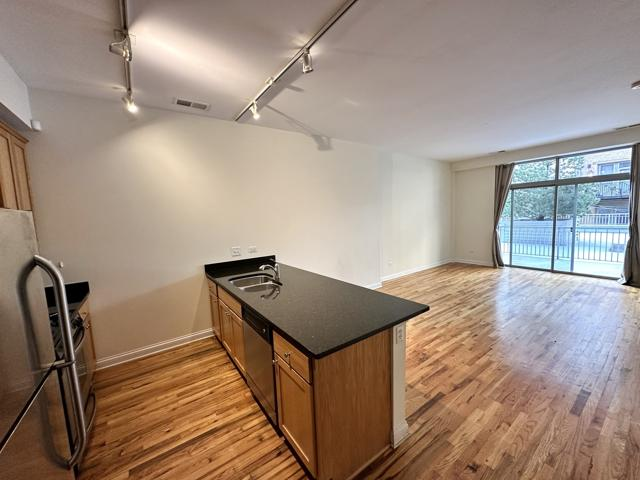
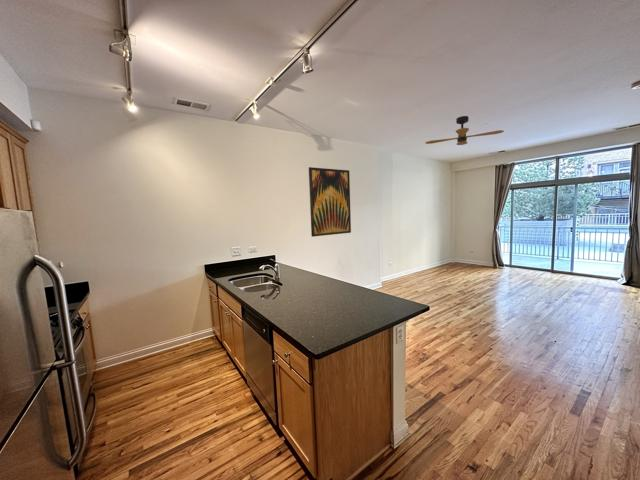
+ wall art [308,166,352,238]
+ ceiling fan [424,115,505,146]
